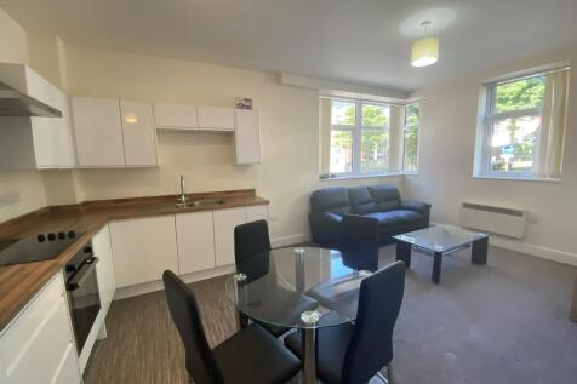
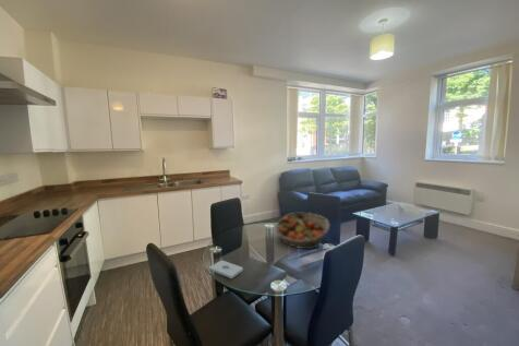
+ notepad [208,260,244,279]
+ fruit basket [274,212,330,250]
